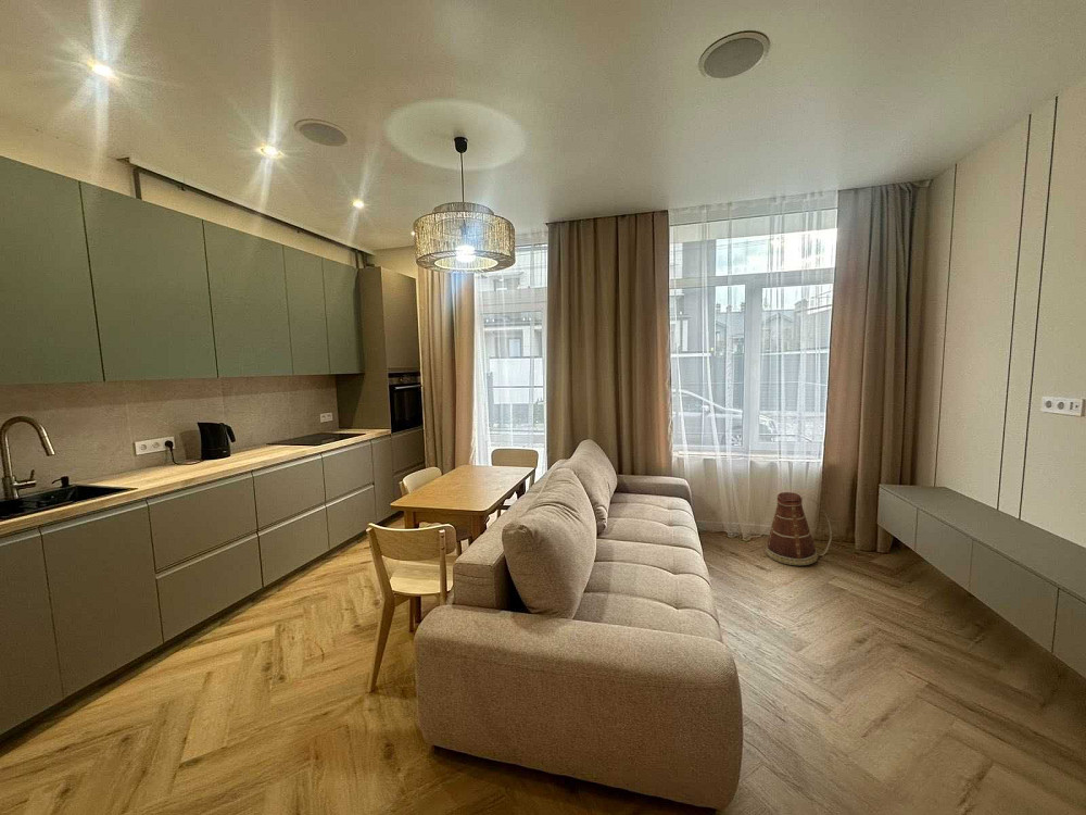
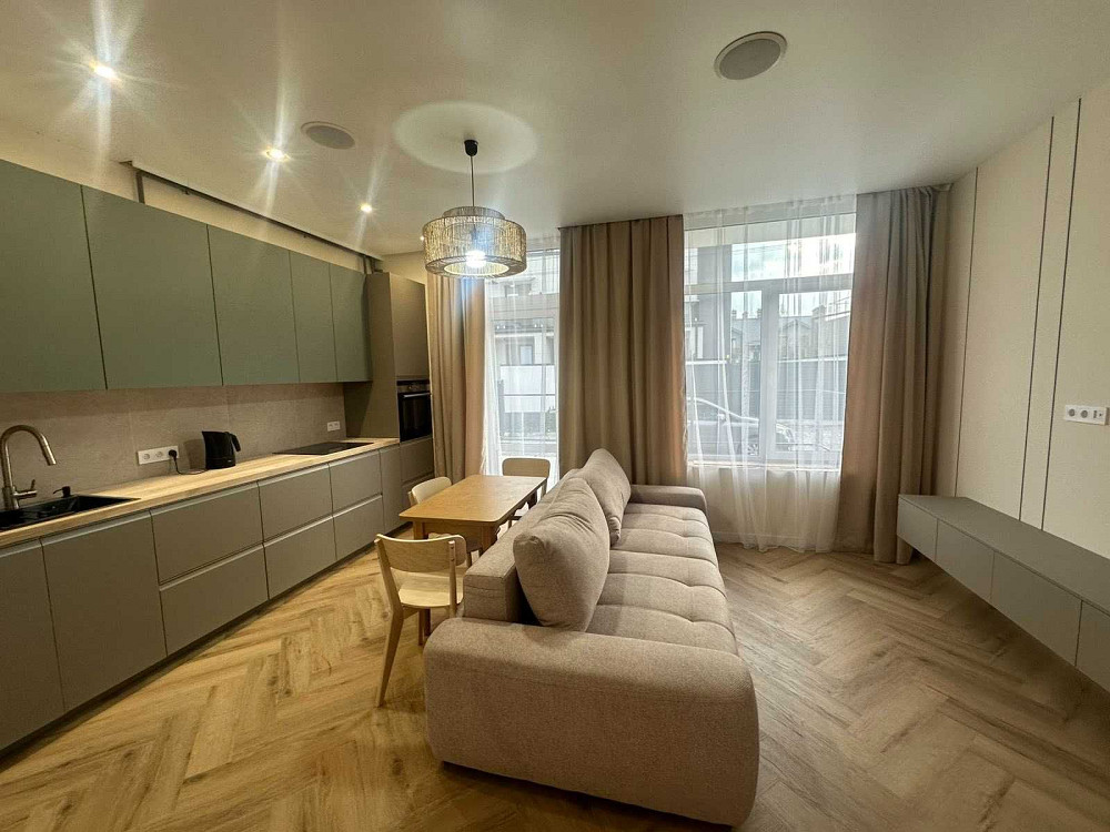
- basket [765,491,833,566]
